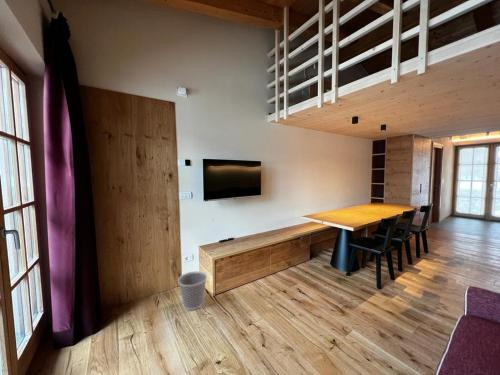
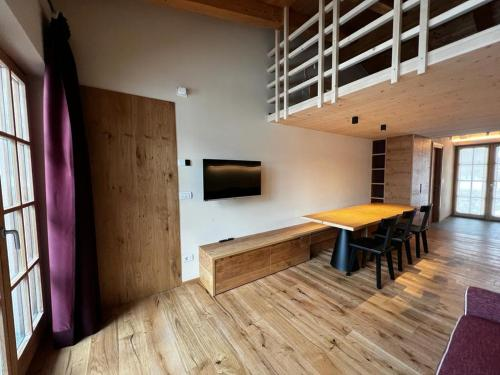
- wastebasket [177,271,208,311]
